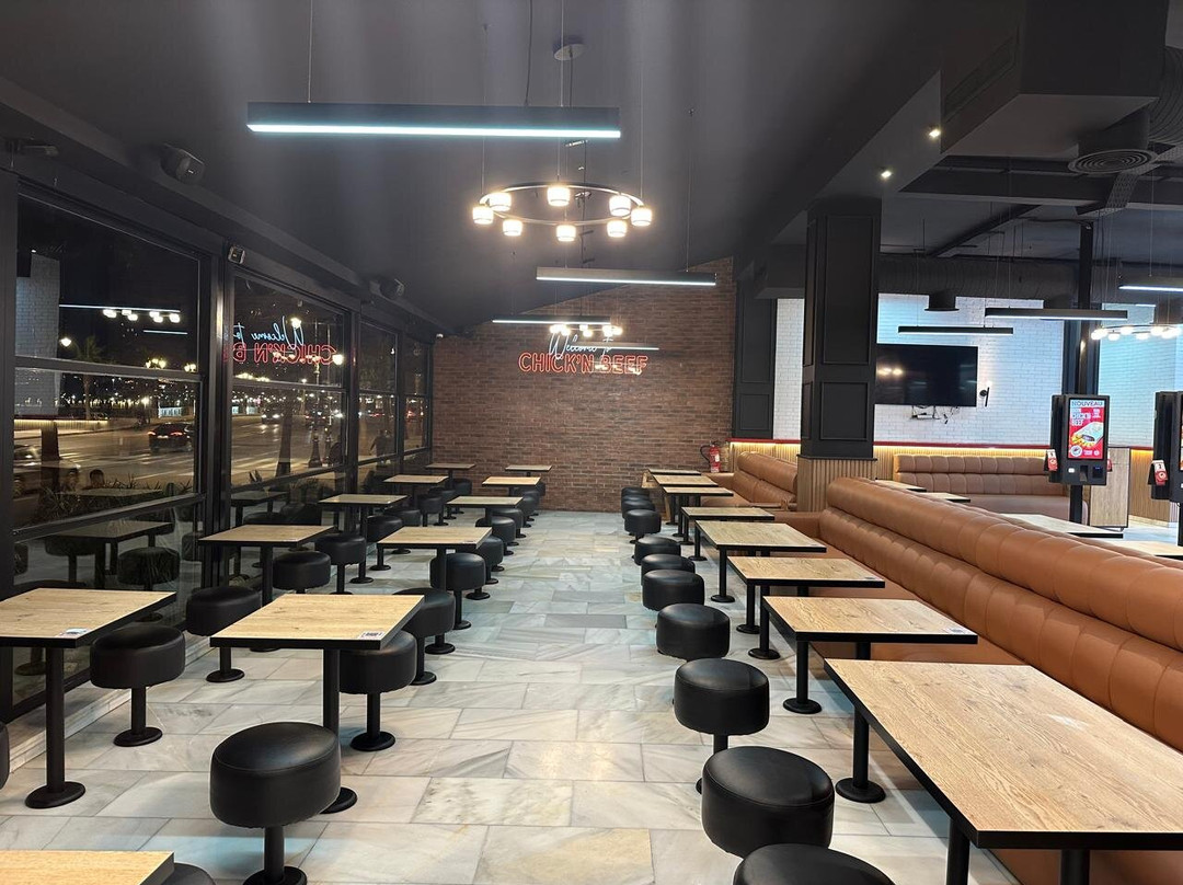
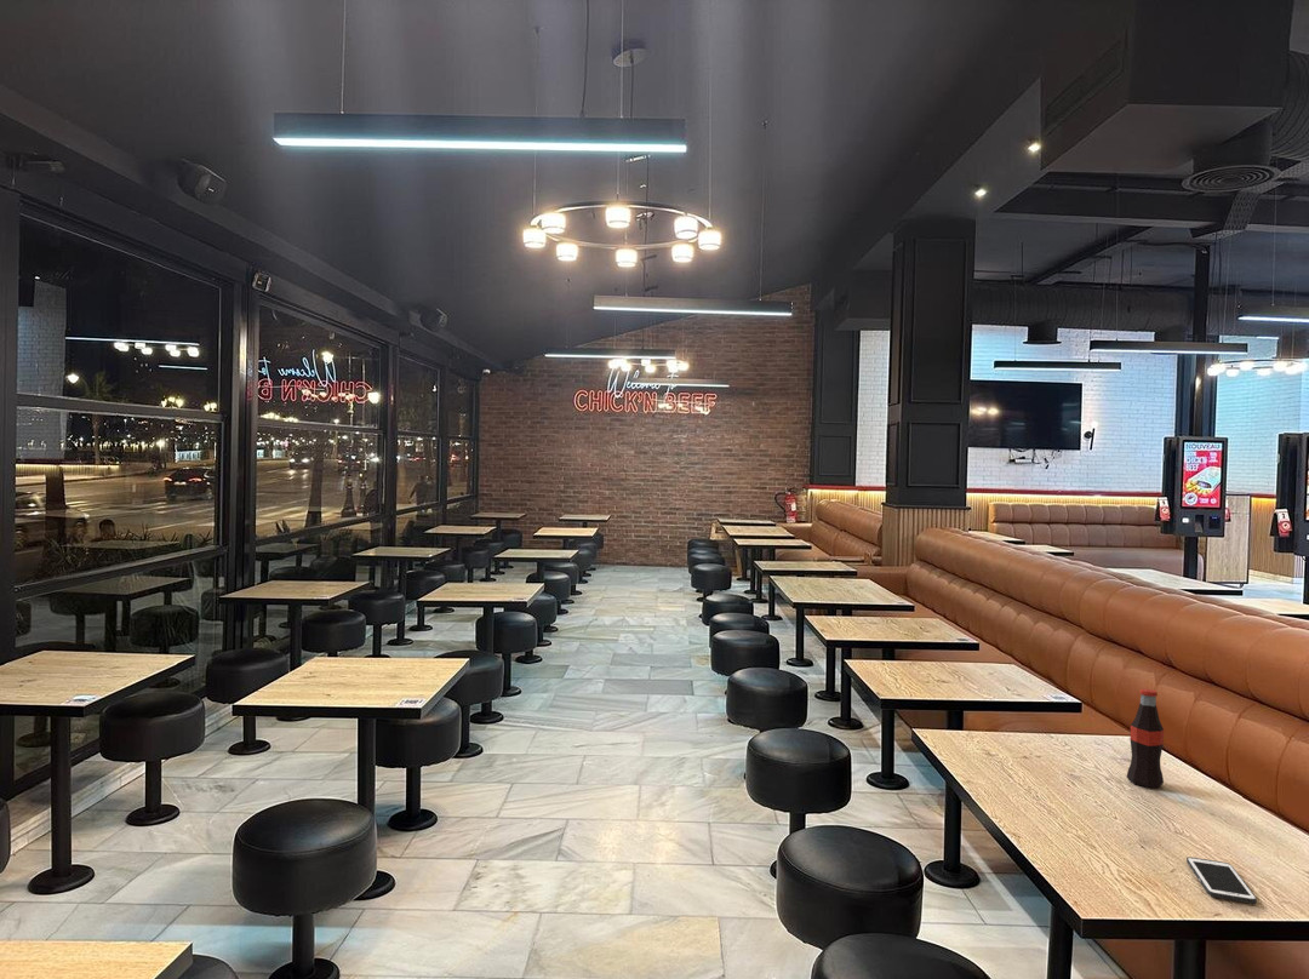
+ cell phone [1185,855,1258,905]
+ bottle [1126,687,1165,789]
